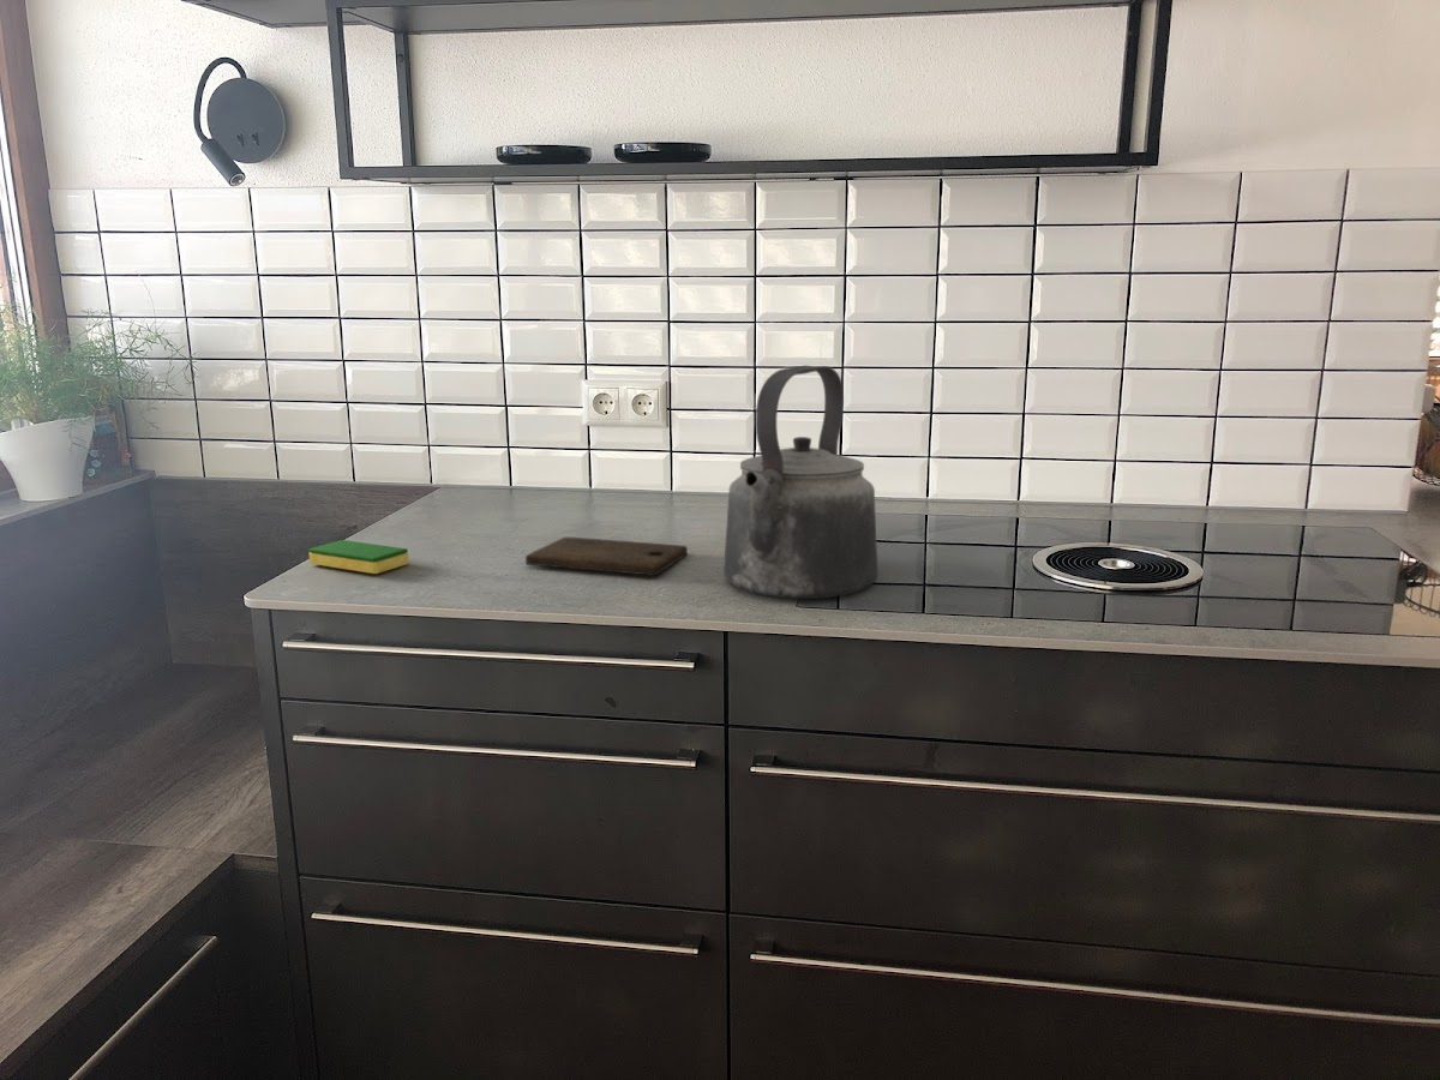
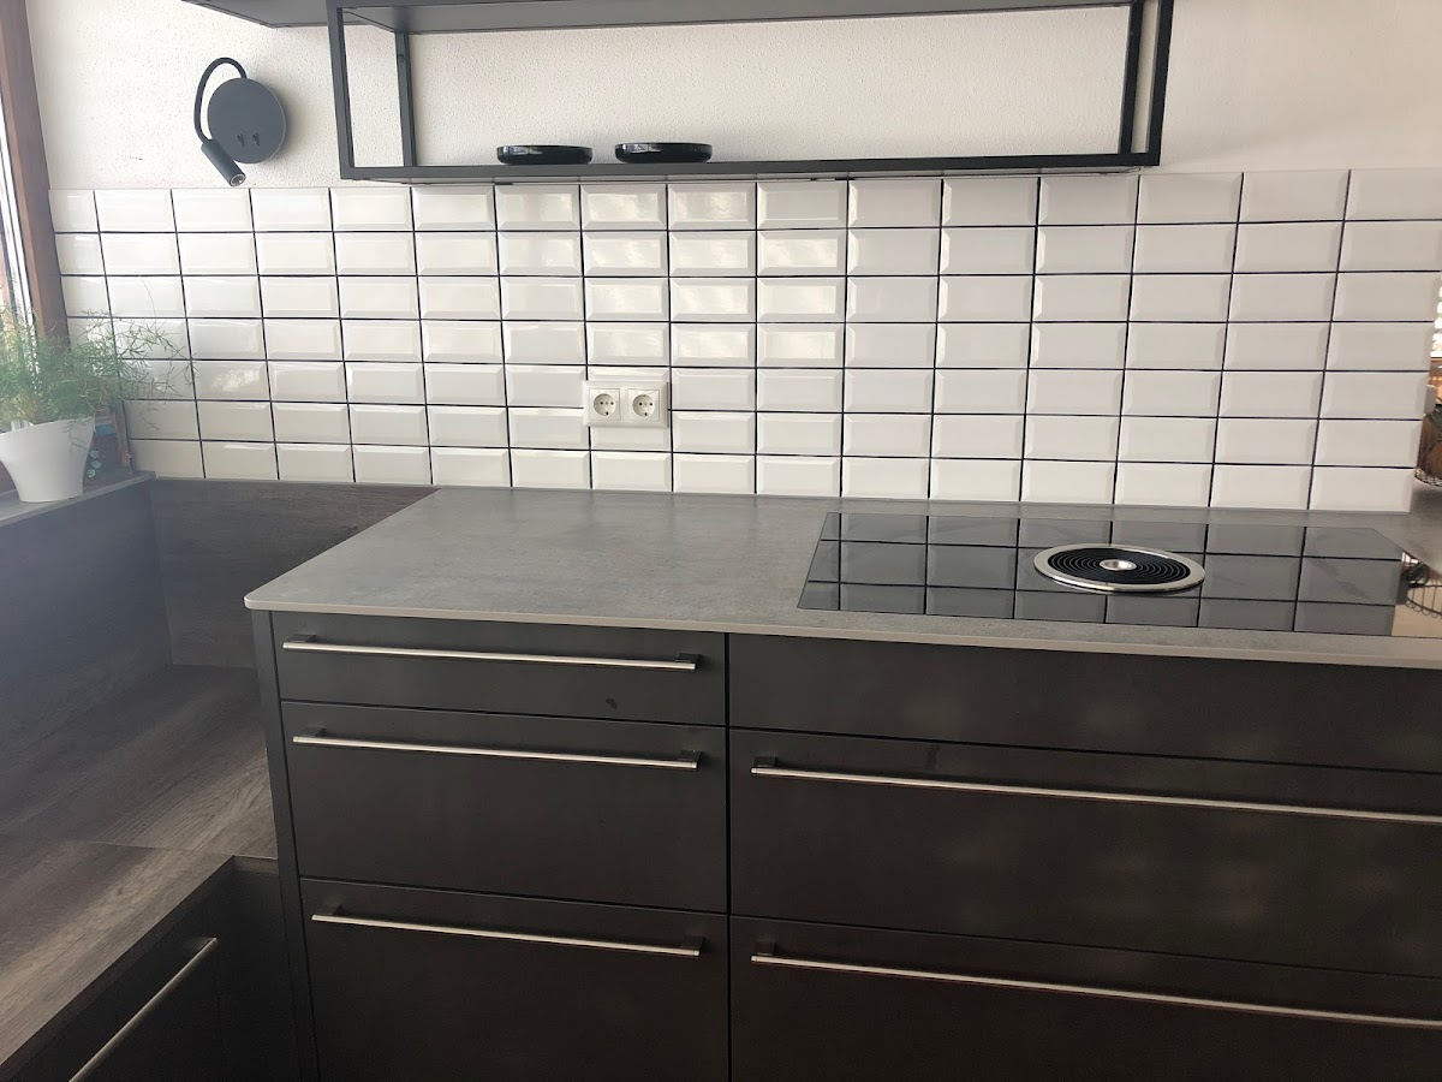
- kettle [722,365,878,600]
- cutting board [524,536,689,576]
- dish sponge [307,539,409,575]
